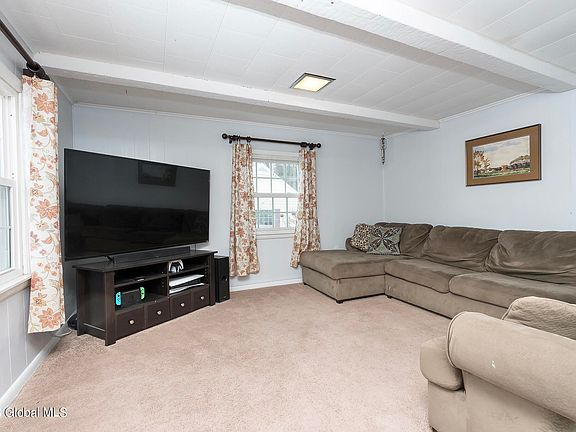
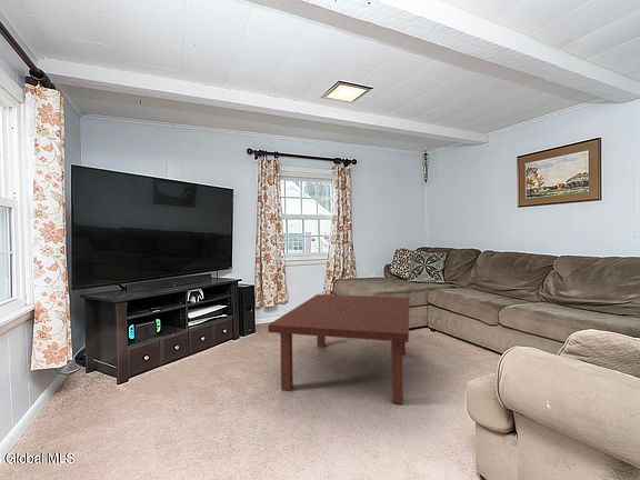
+ coffee table [267,293,410,406]
